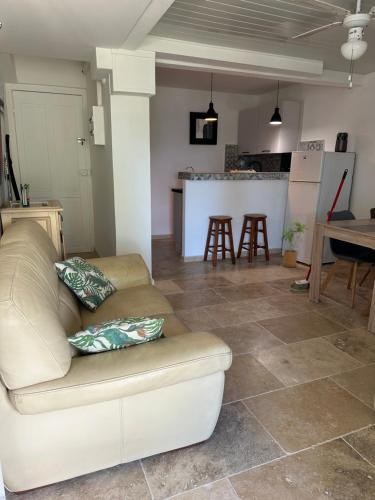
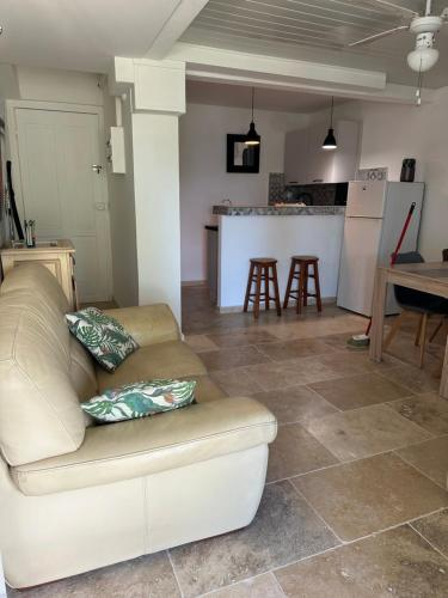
- house plant [280,221,311,268]
